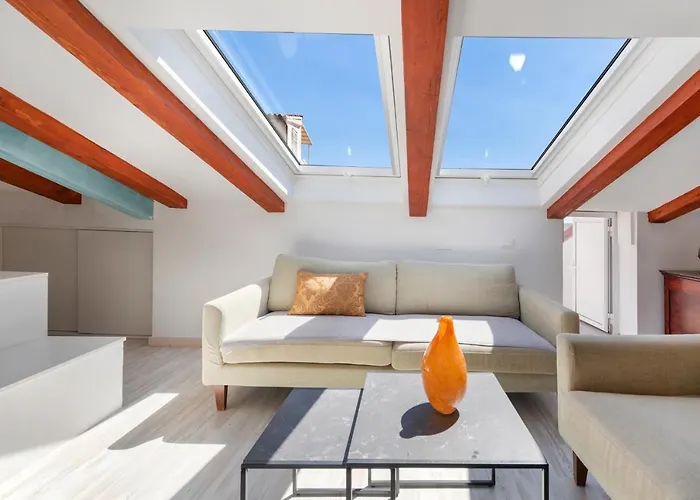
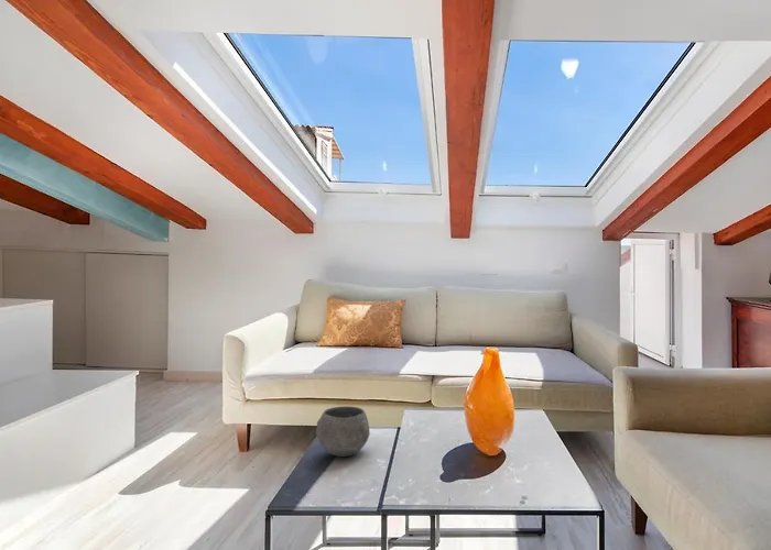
+ bowl [315,405,371,458]
